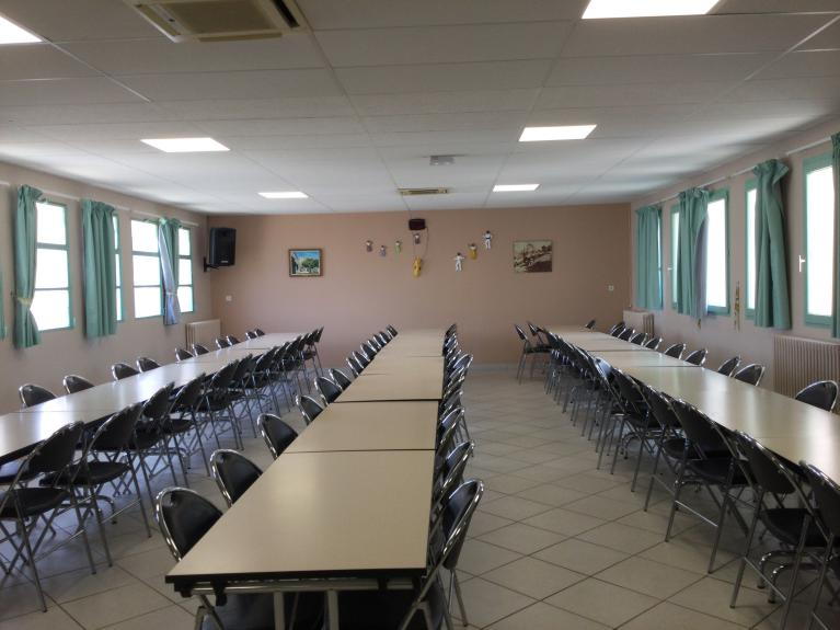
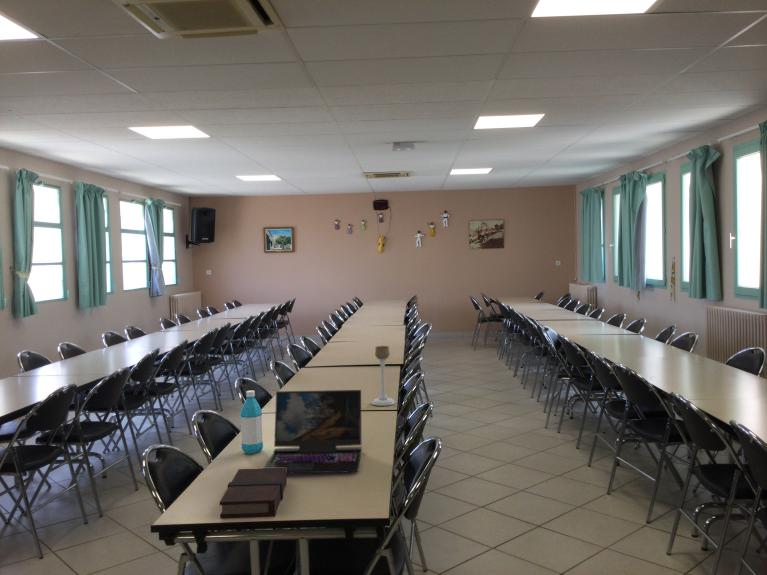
+ water bottle [240,389,264,455]
+ book [219,467,288,520]
+ laptop [263,389,363,474]
+ candle holder [371,345,396,407]
